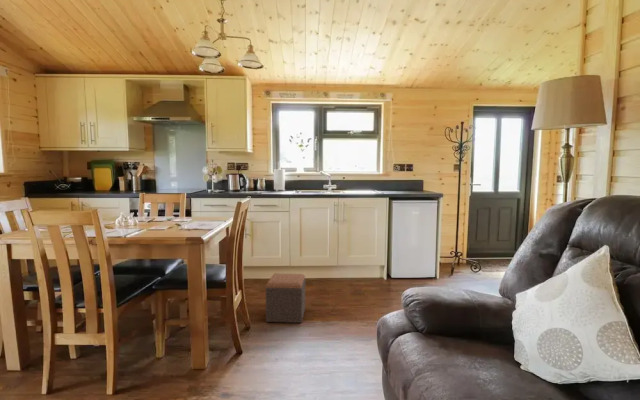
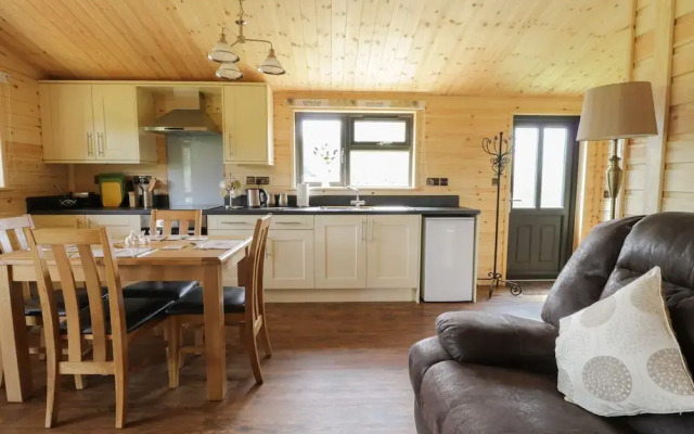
- footstool [265,272,306,324]
